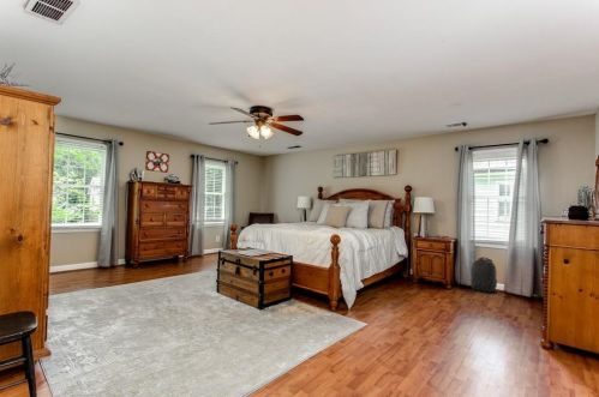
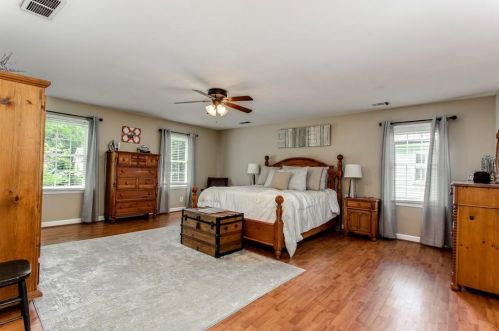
- backpack [469,257,498,293]
